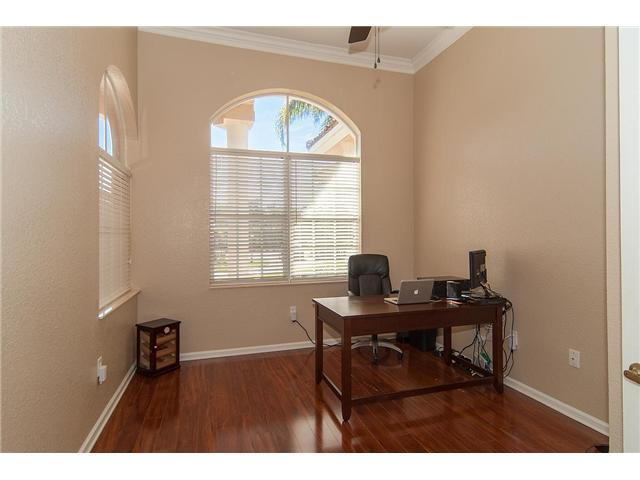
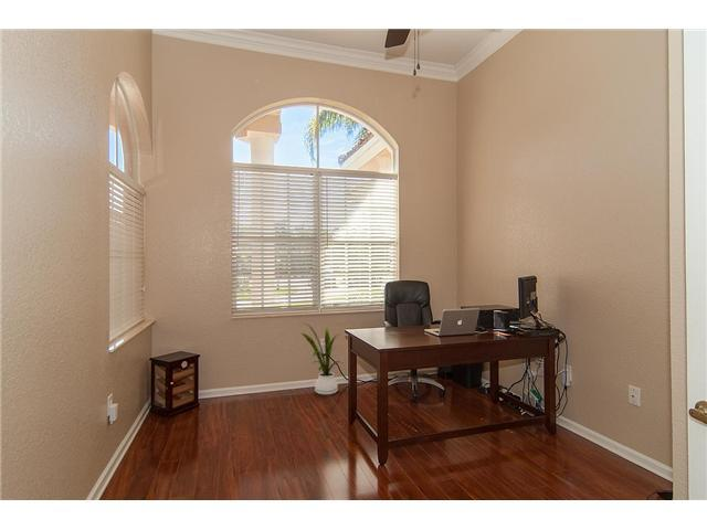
+ house plant [300,322,345,395]
